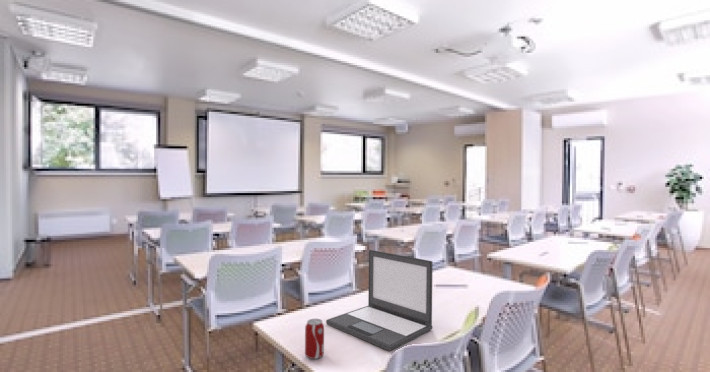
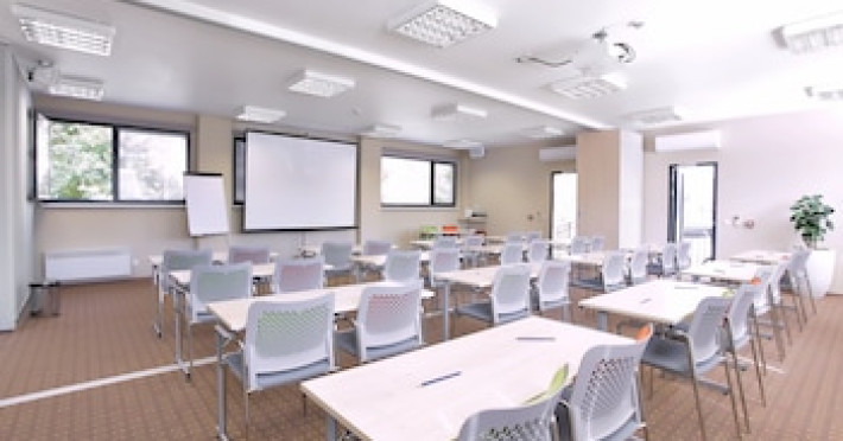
- beverage can [304,318,325,360]
- laptop [325,249,434,352]
